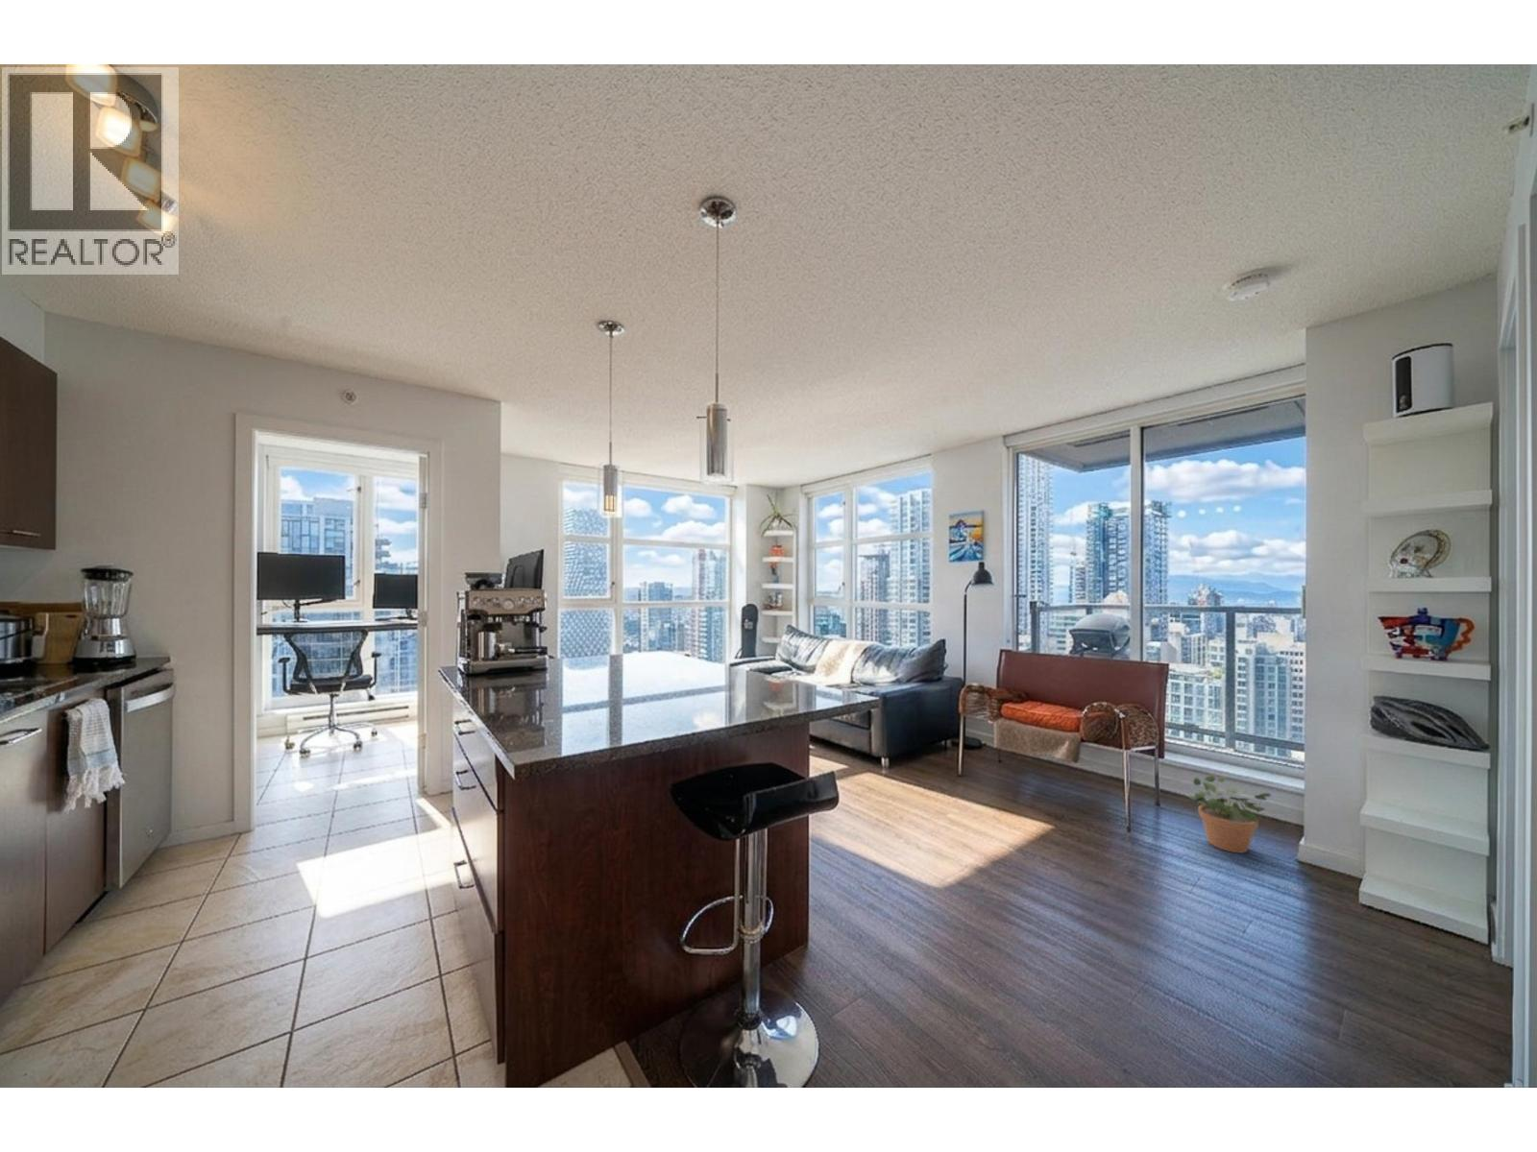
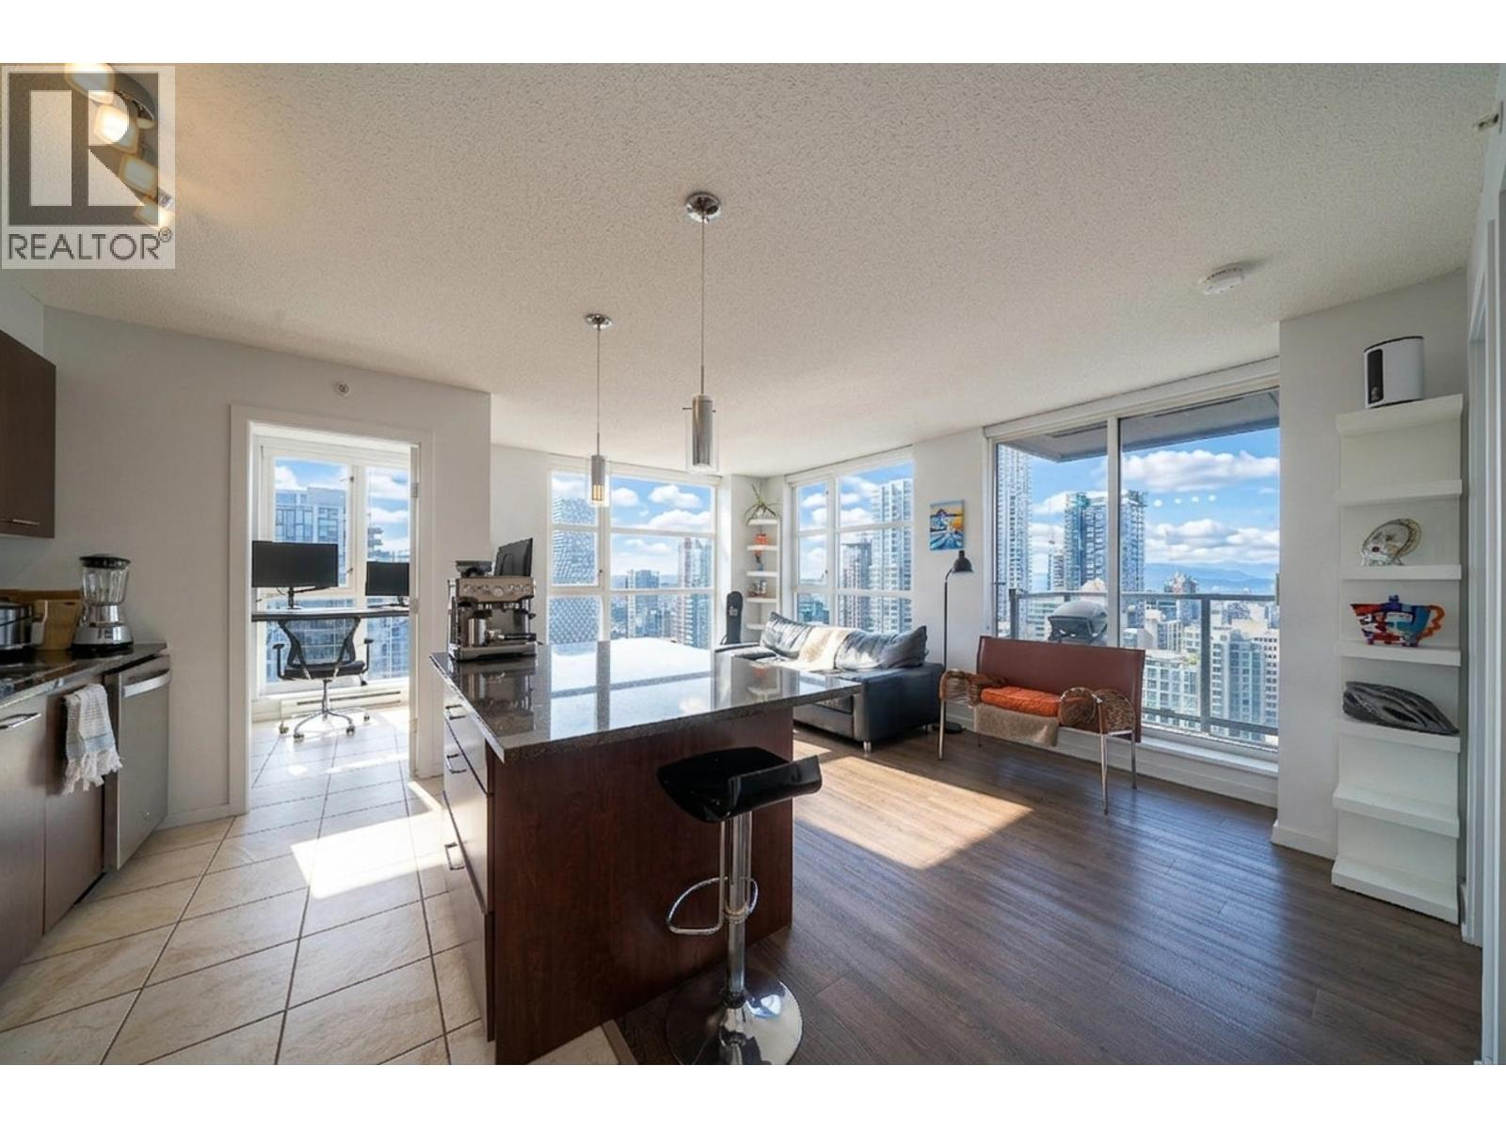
- potted plant [1185,774,1284,854]
